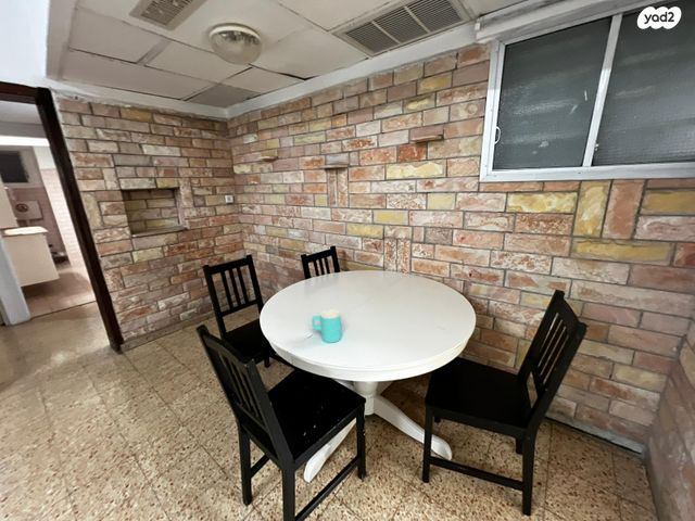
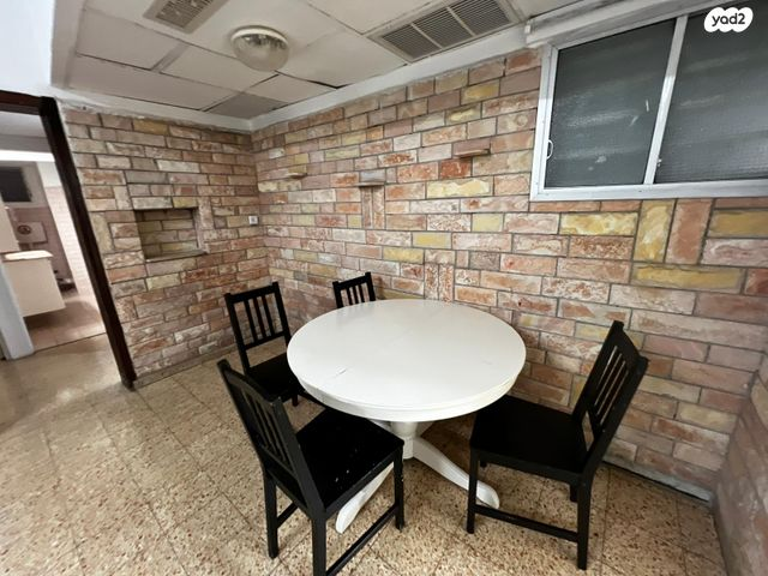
- cup [311,309,343,344]
